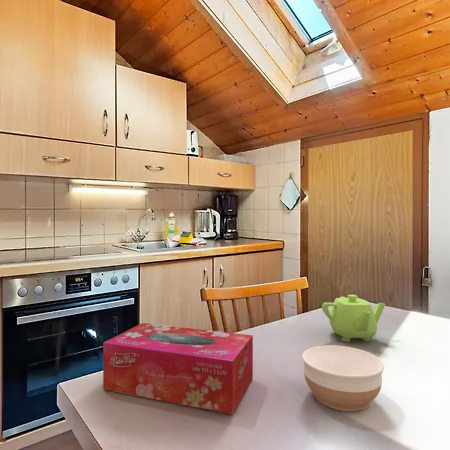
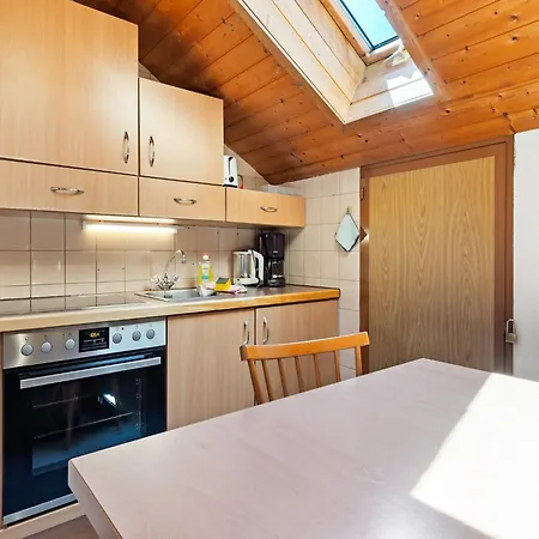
- tissue box [102,322,254,415]
- bowl [301,344,385,412]
- teapot [321,294,386,343]
